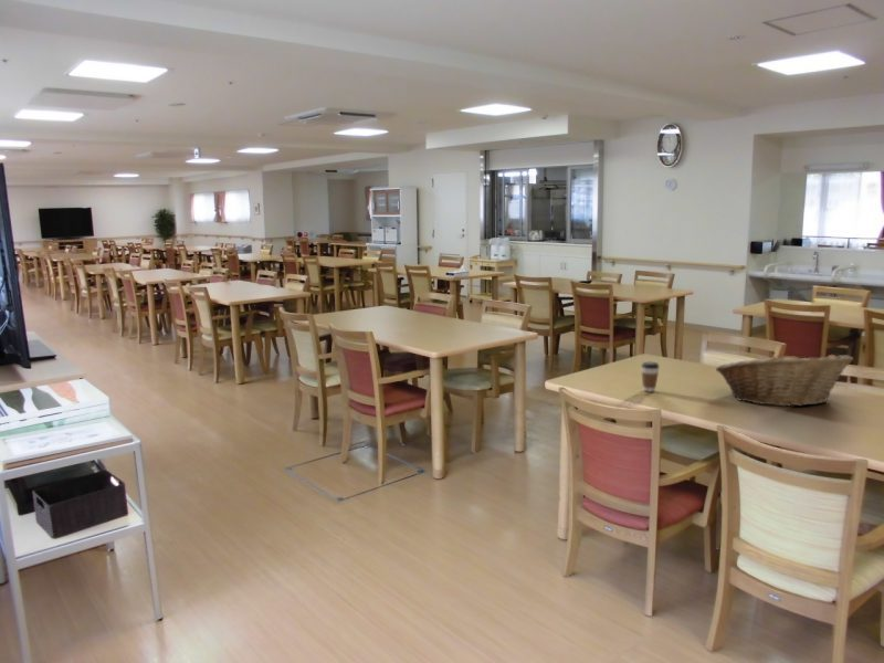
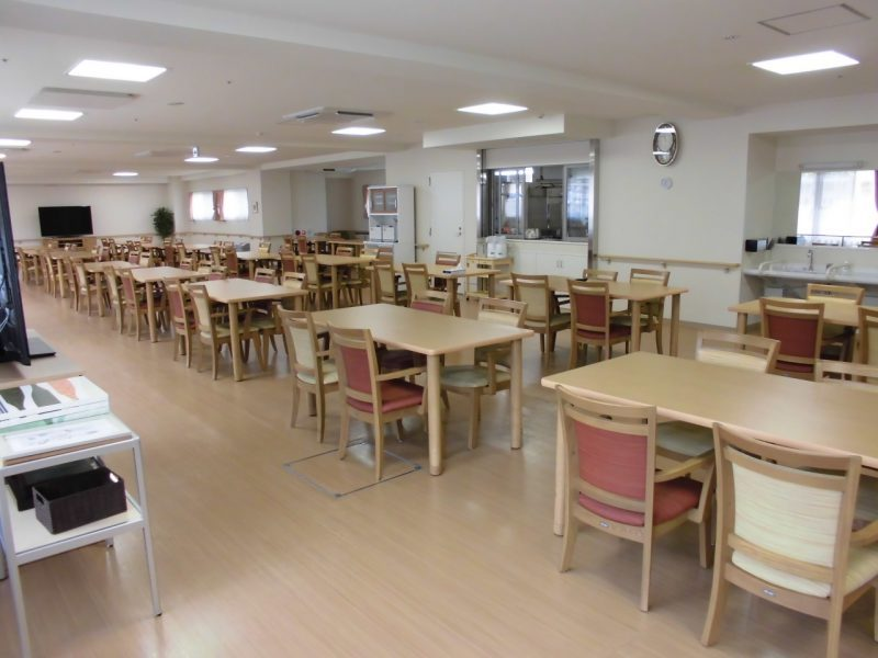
- fruit basket [715,350,854,408]
- coffee cup [640,361,661,392]
